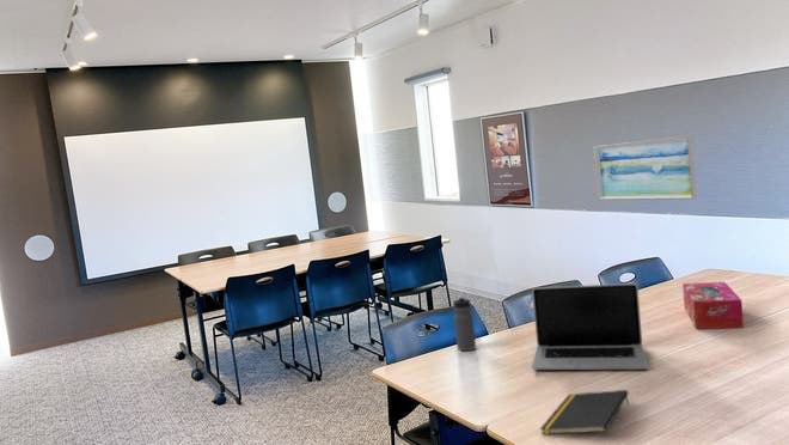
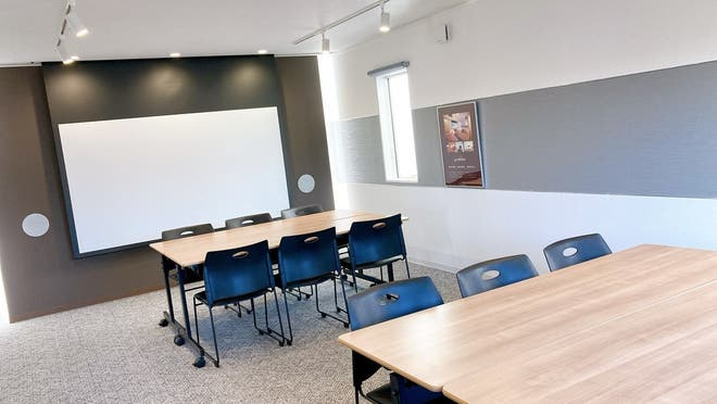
- wall art [593,135,697,201]
- notepad [539,389,630,435]
- laptop [531,282,649,371]
- tissue box [681,281,745,330]
- water bottle [452,295,477,352]
